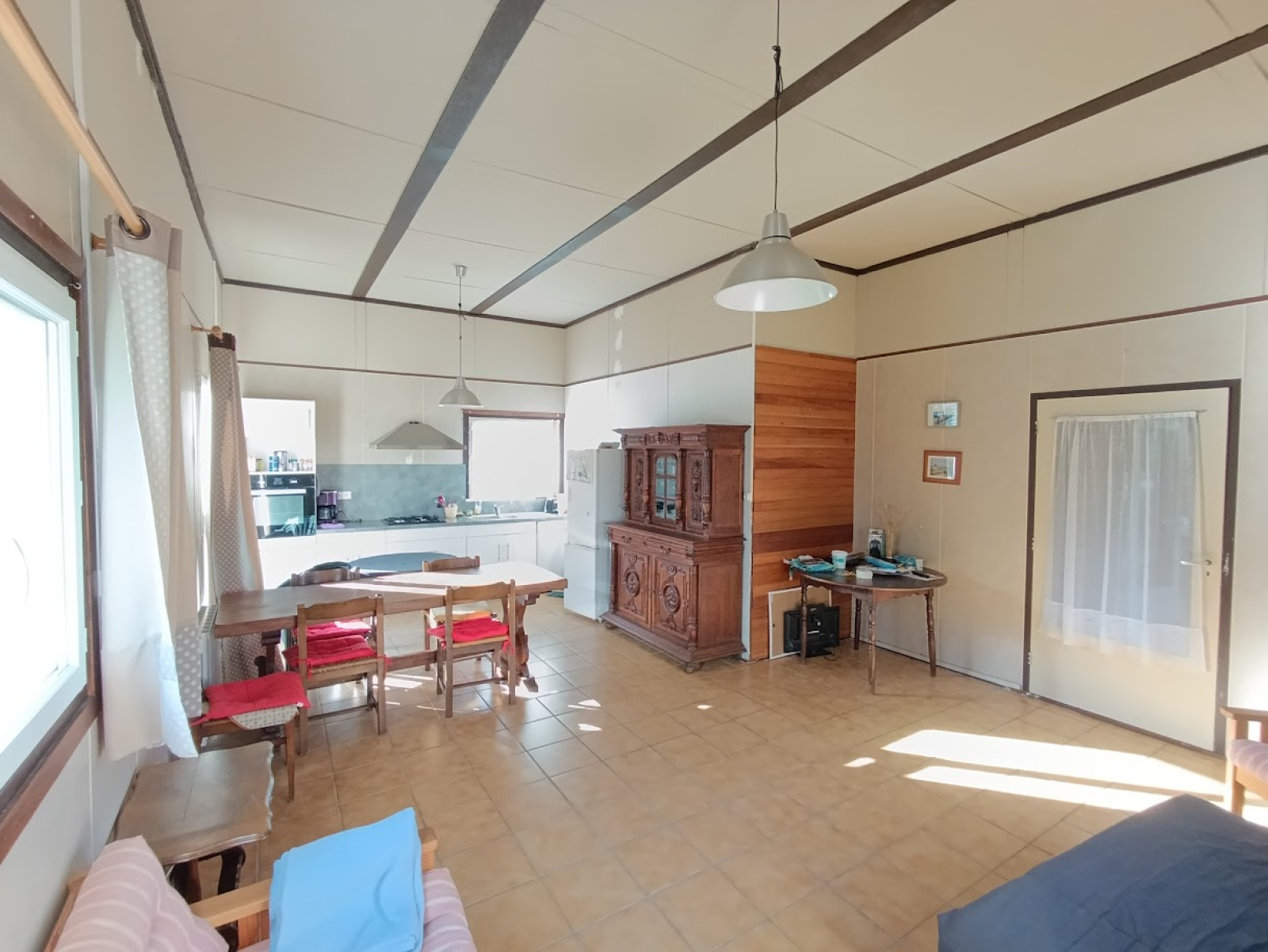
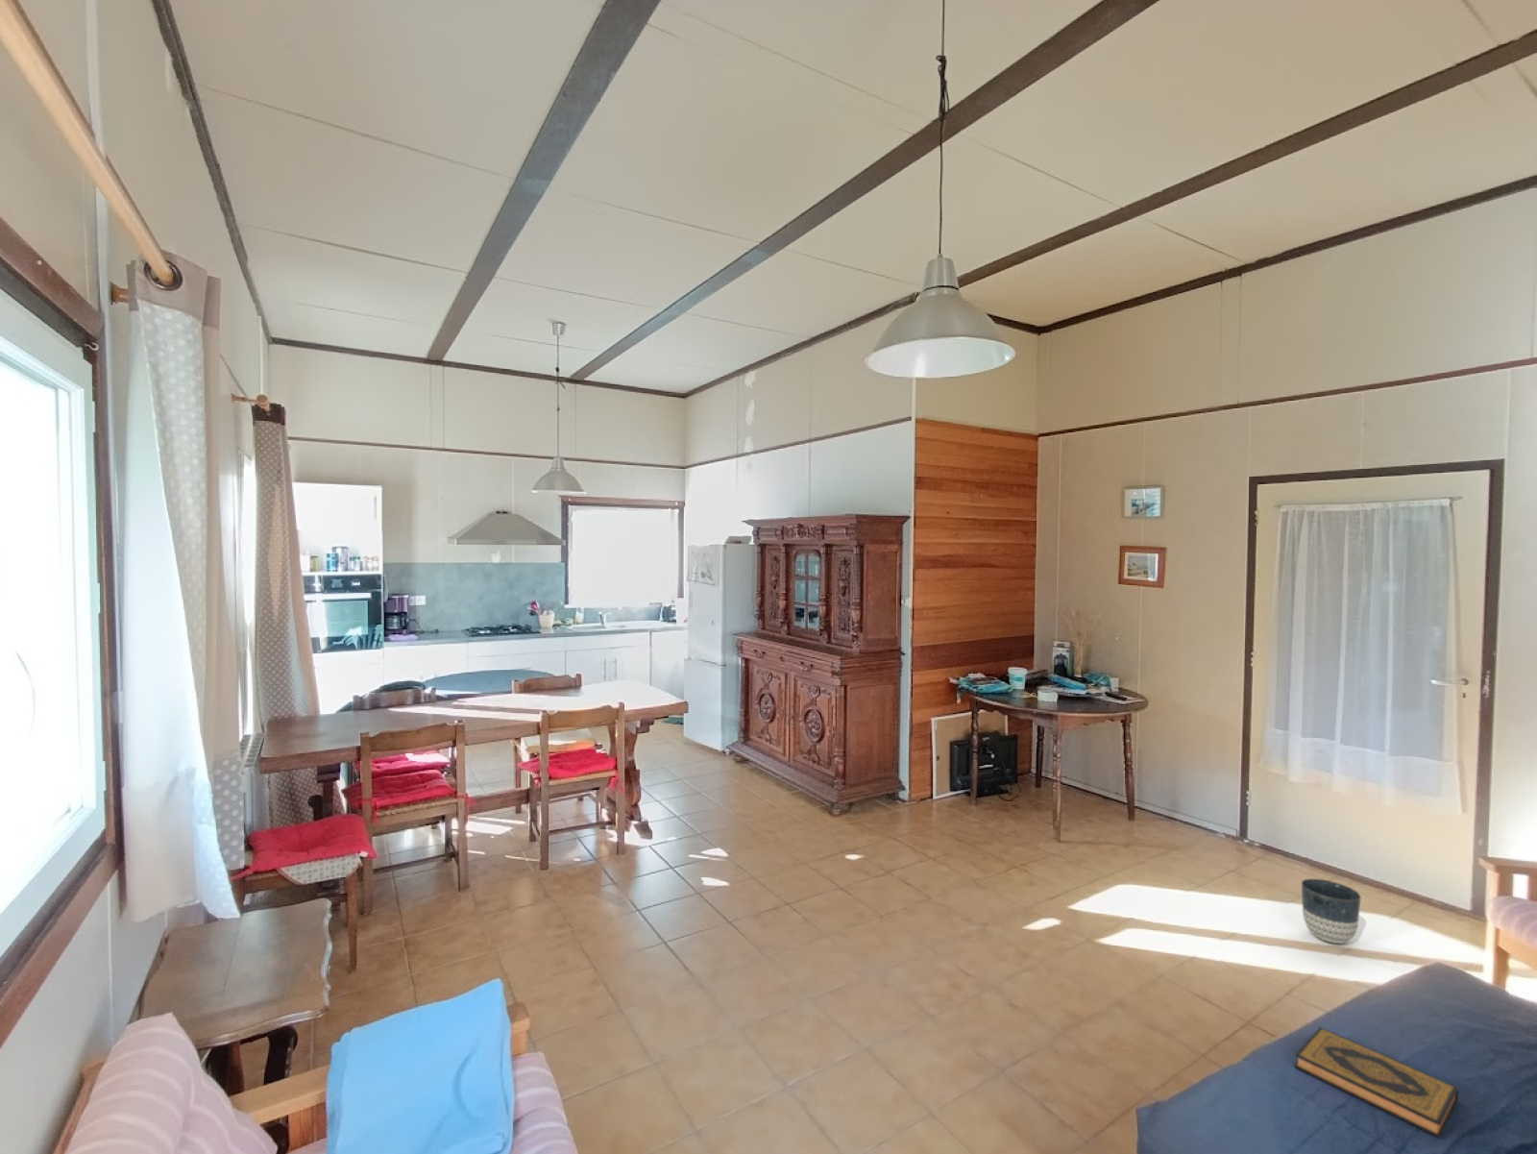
+ planter [1301,879,1362,944]
+ hardback book [1293,1027,1459,1139]
